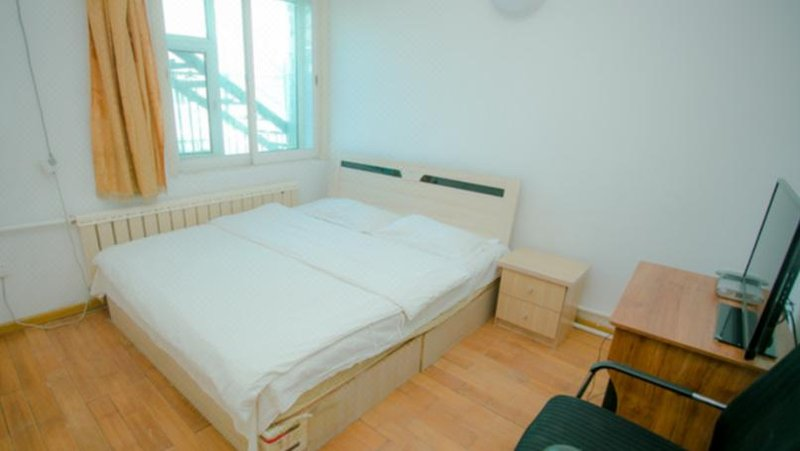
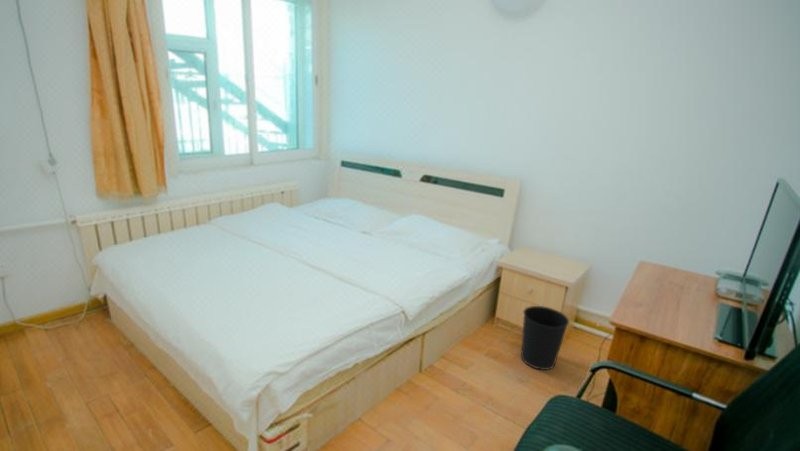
+ wastebasket [520,305,570,371]
